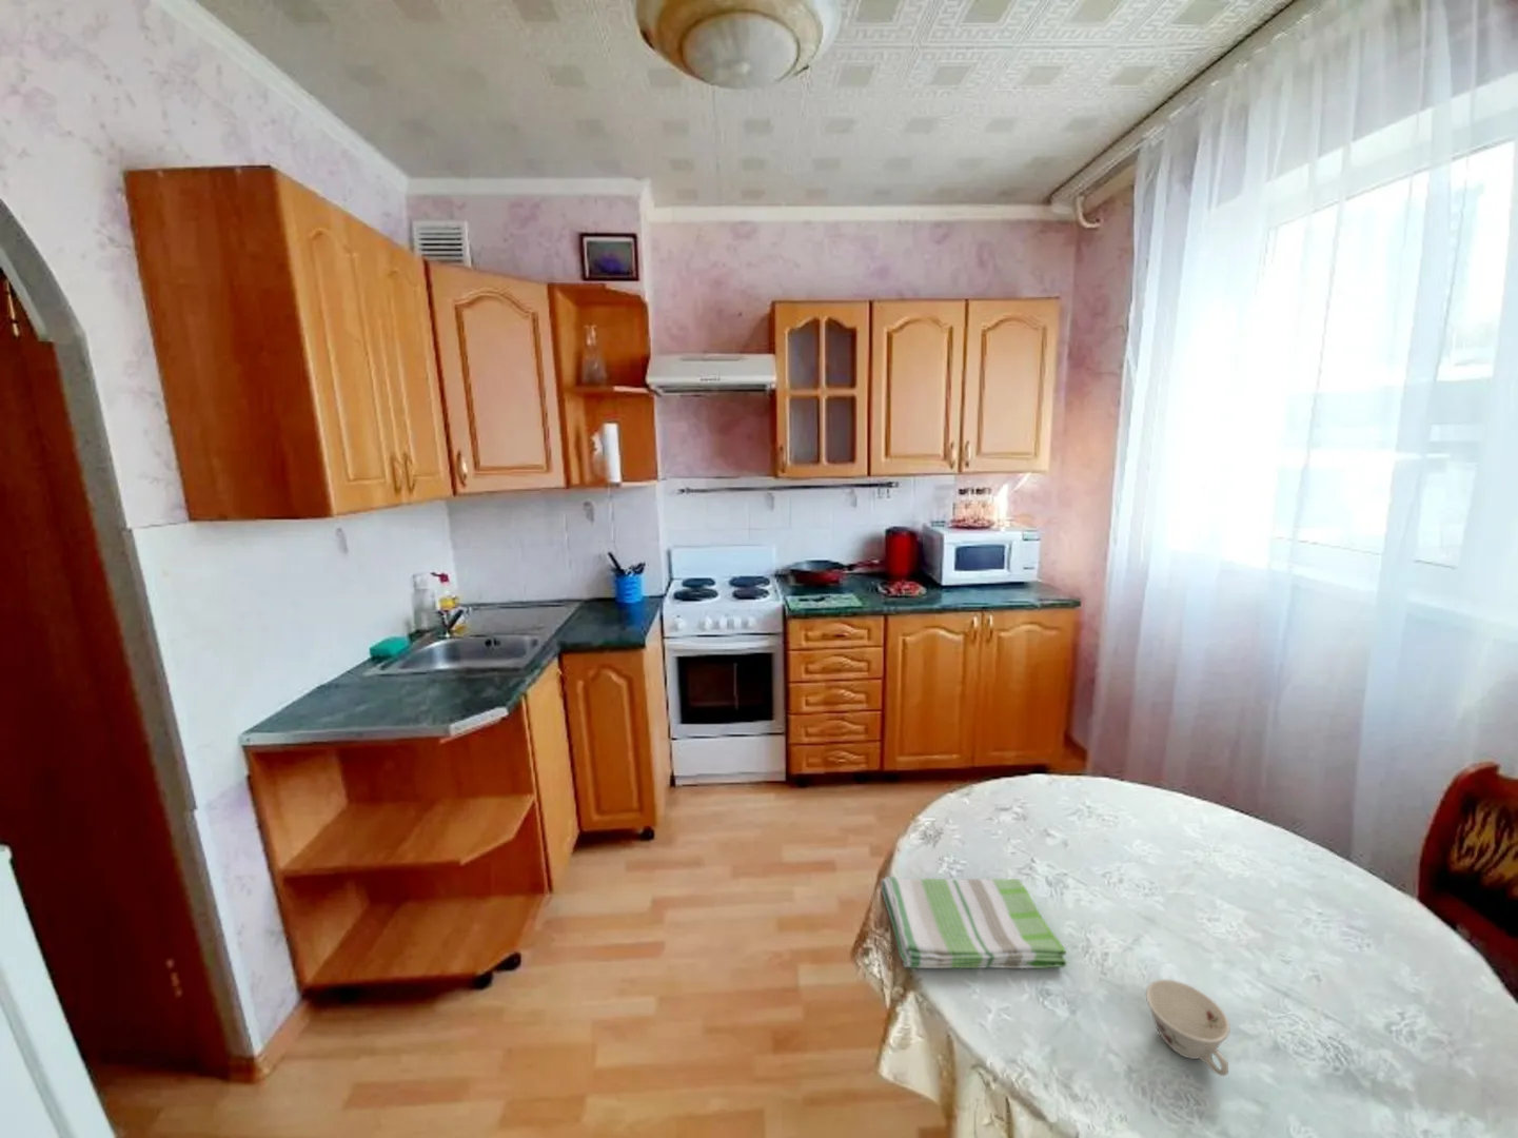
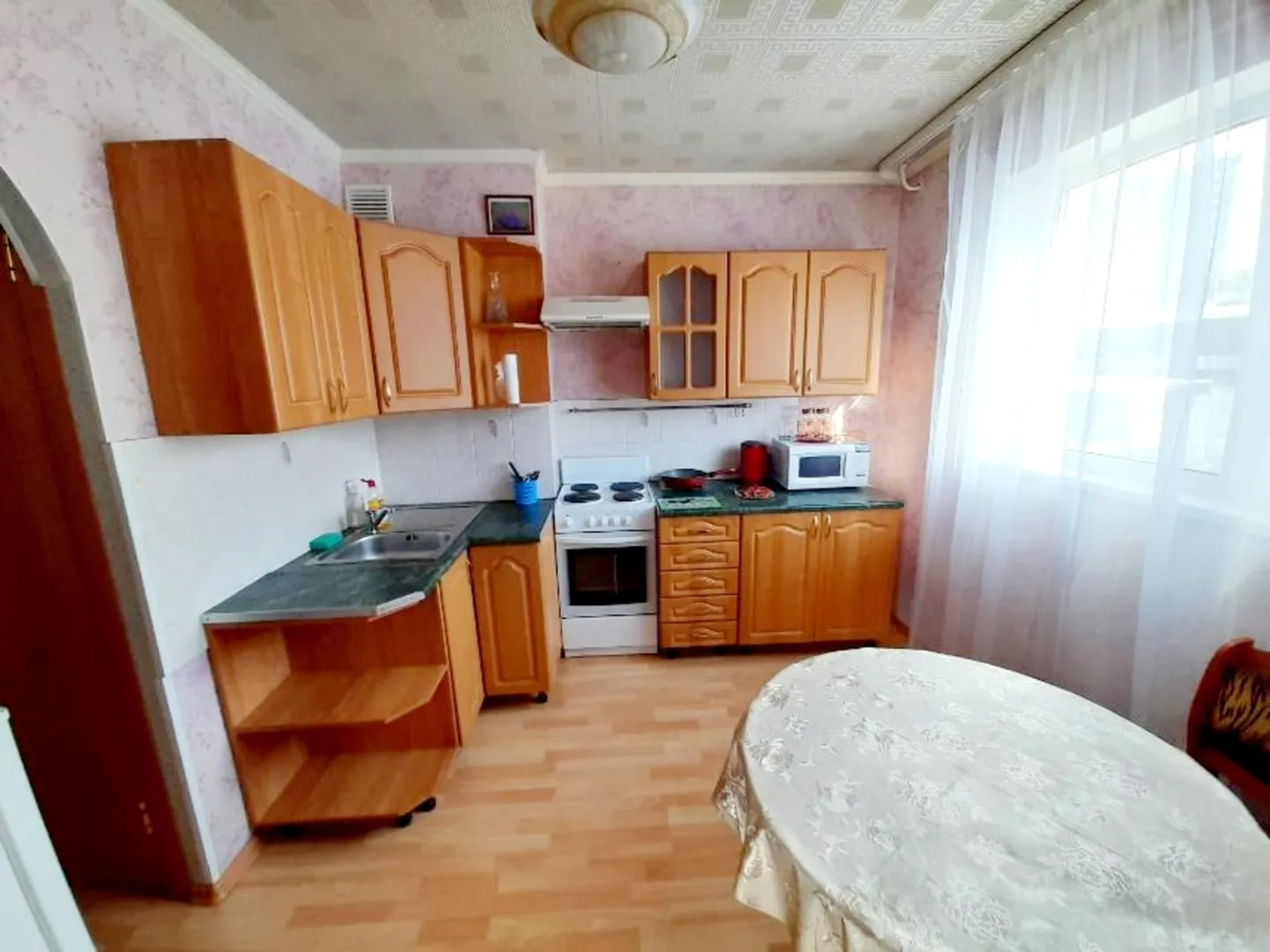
- teacup [1145,979,1231,1077]
- dish towel [880,876,1069,969]
